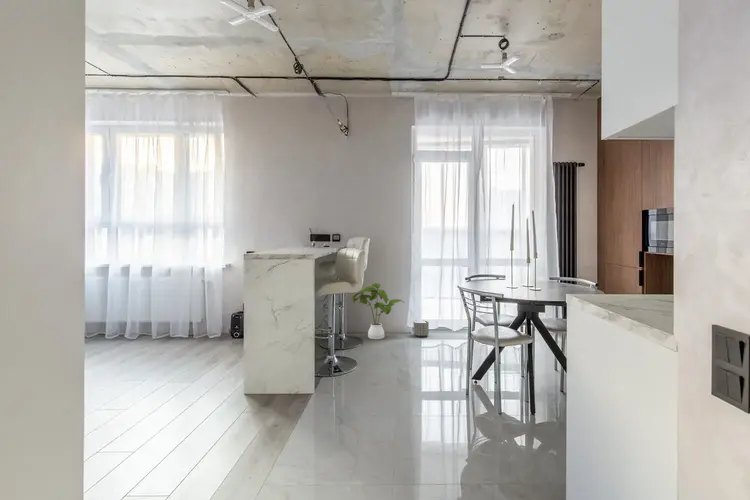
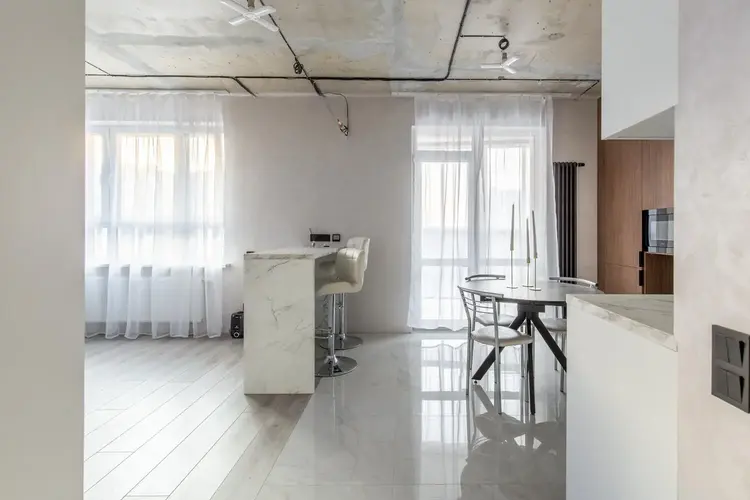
- house plant [351,282,404,340]
- planter [412,320,430,338]
